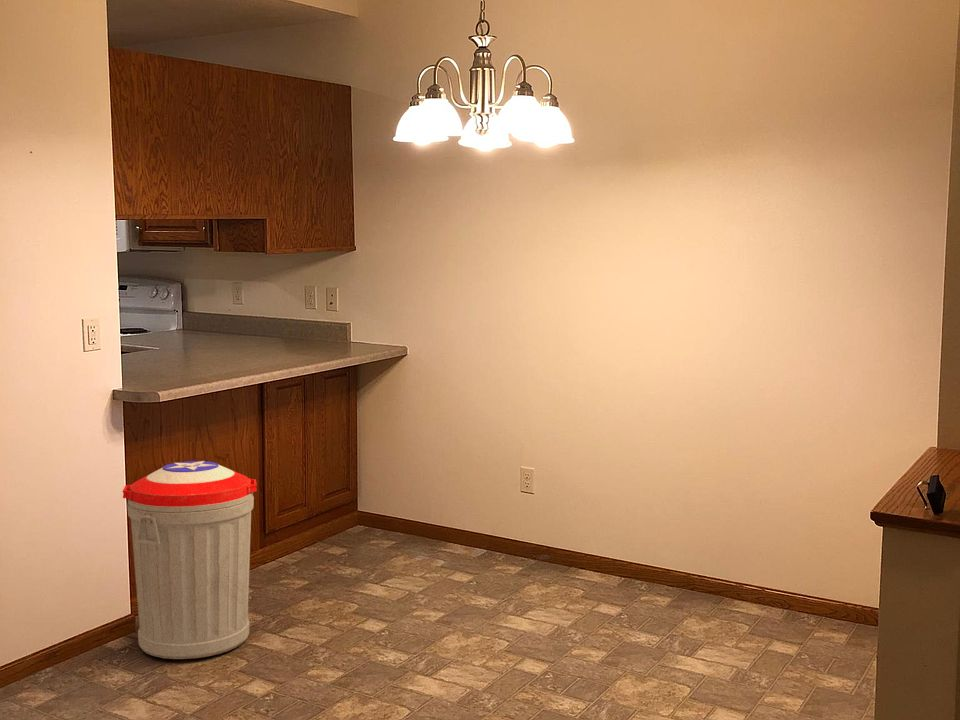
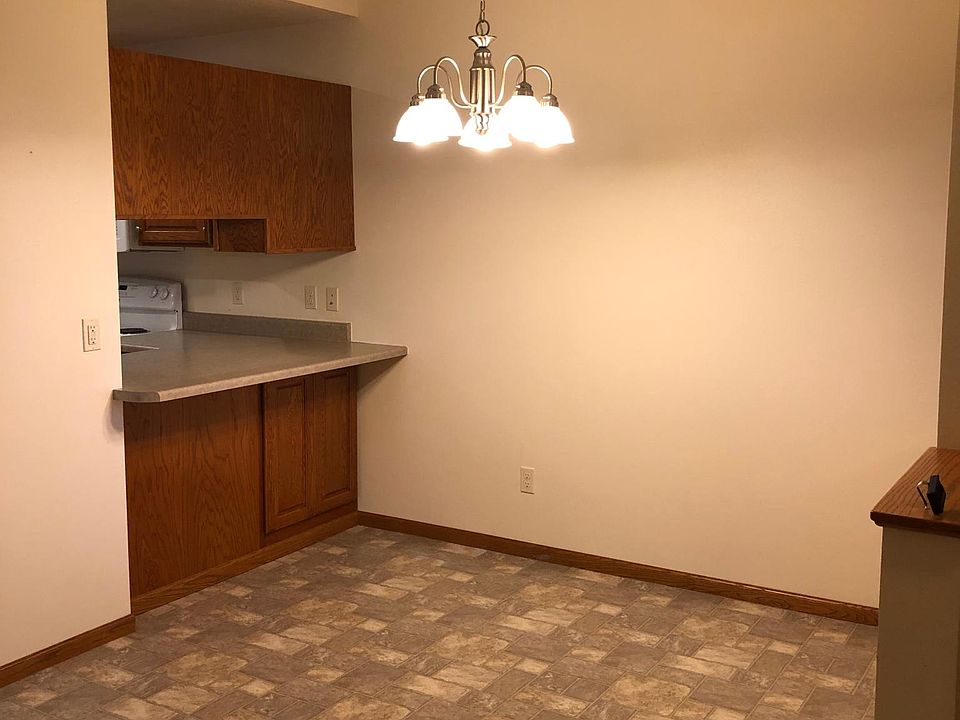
- trash can [122,460,258,660]
